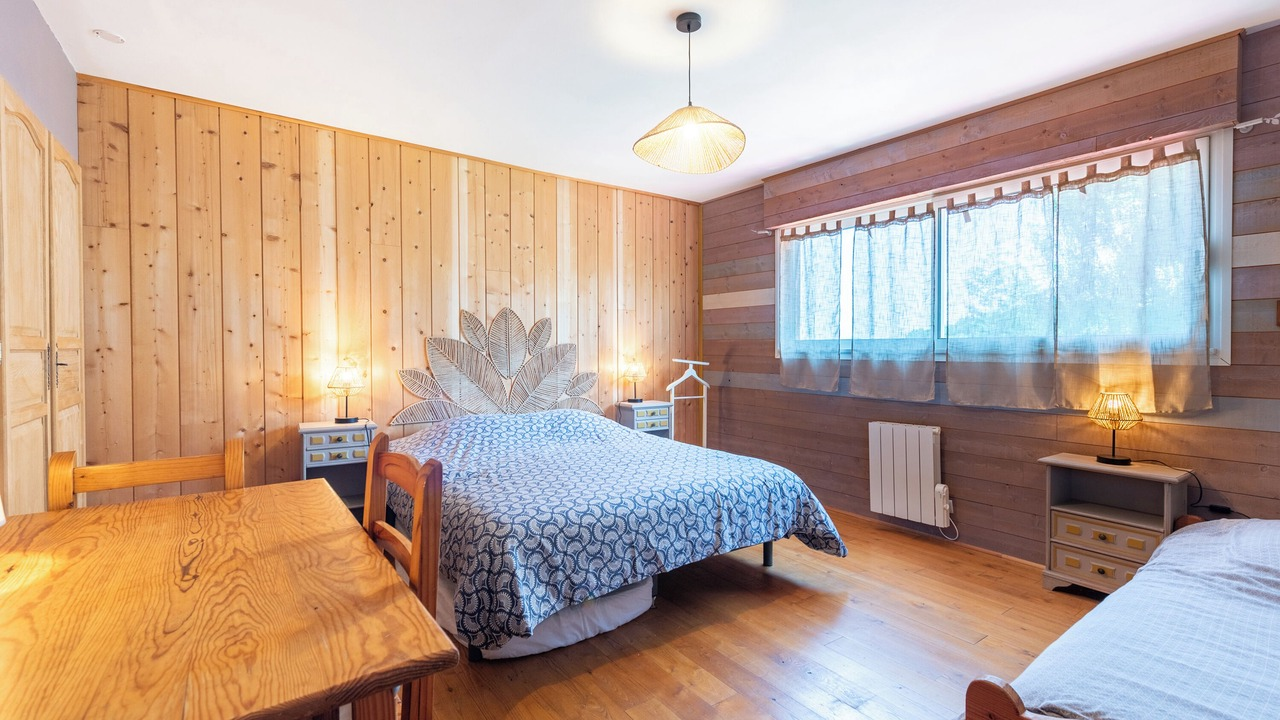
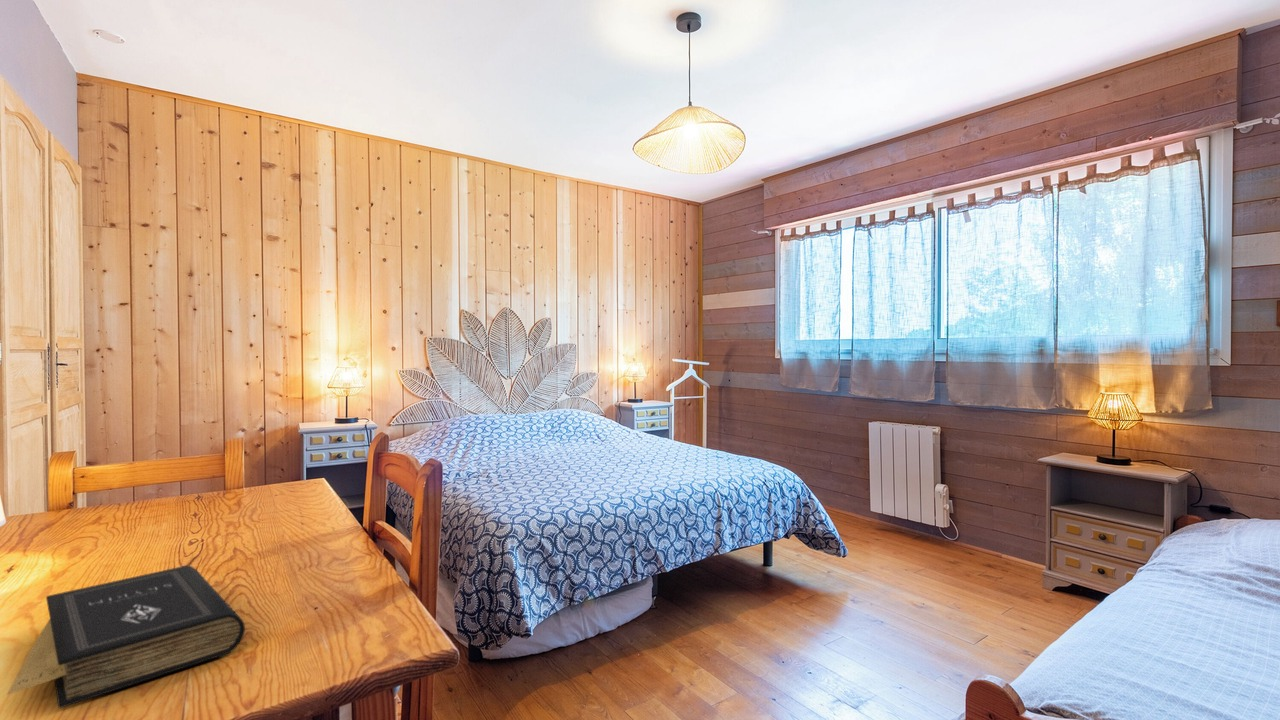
+ book [6,564,246,709]
